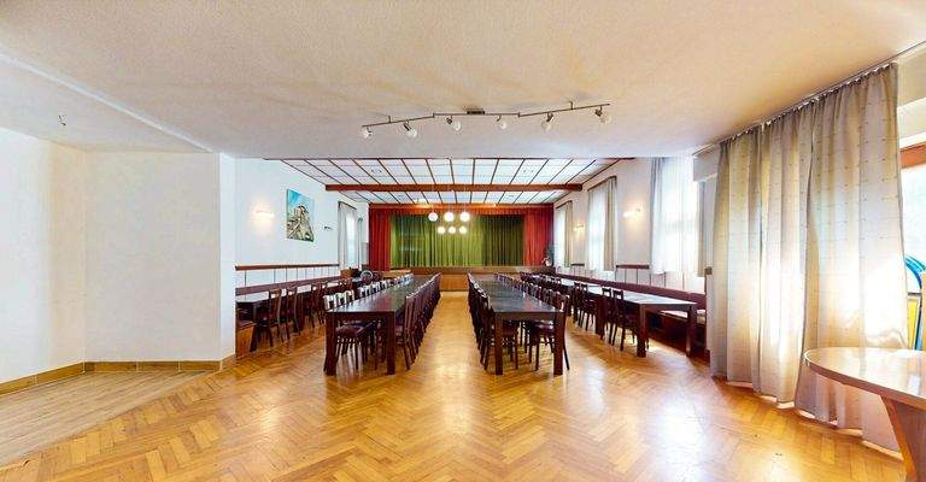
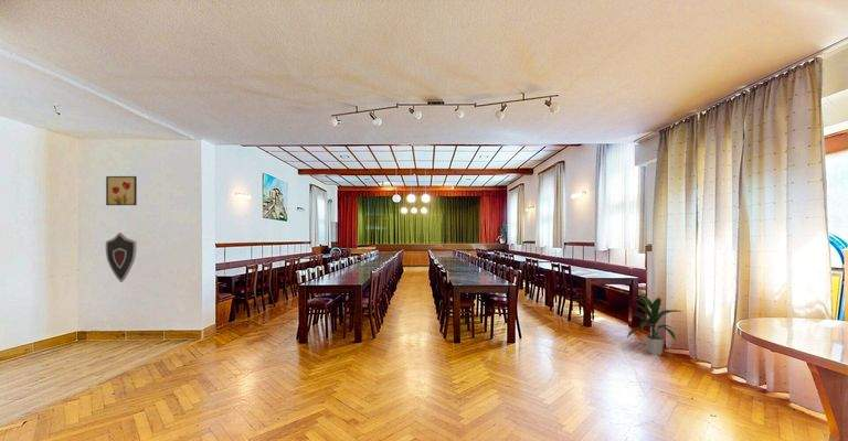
+ decorative shield [105,232,138,283]
+ wall art [105,175,138,206]
+ indoor plant [626,295,683,356]
